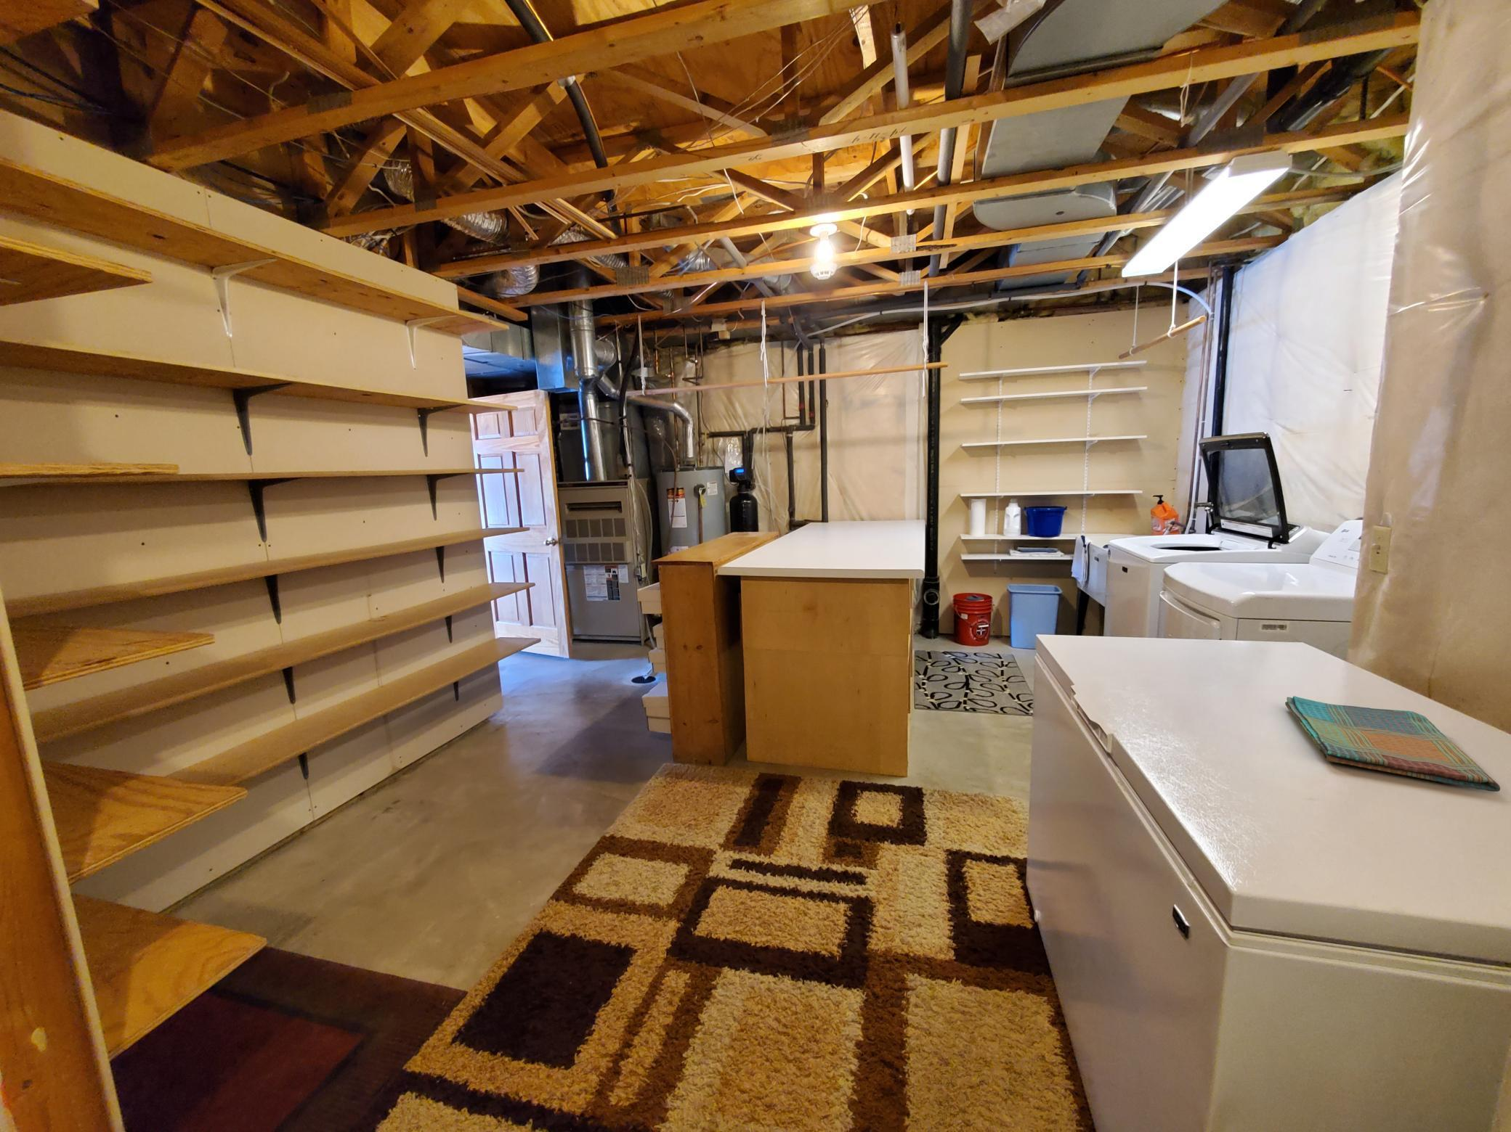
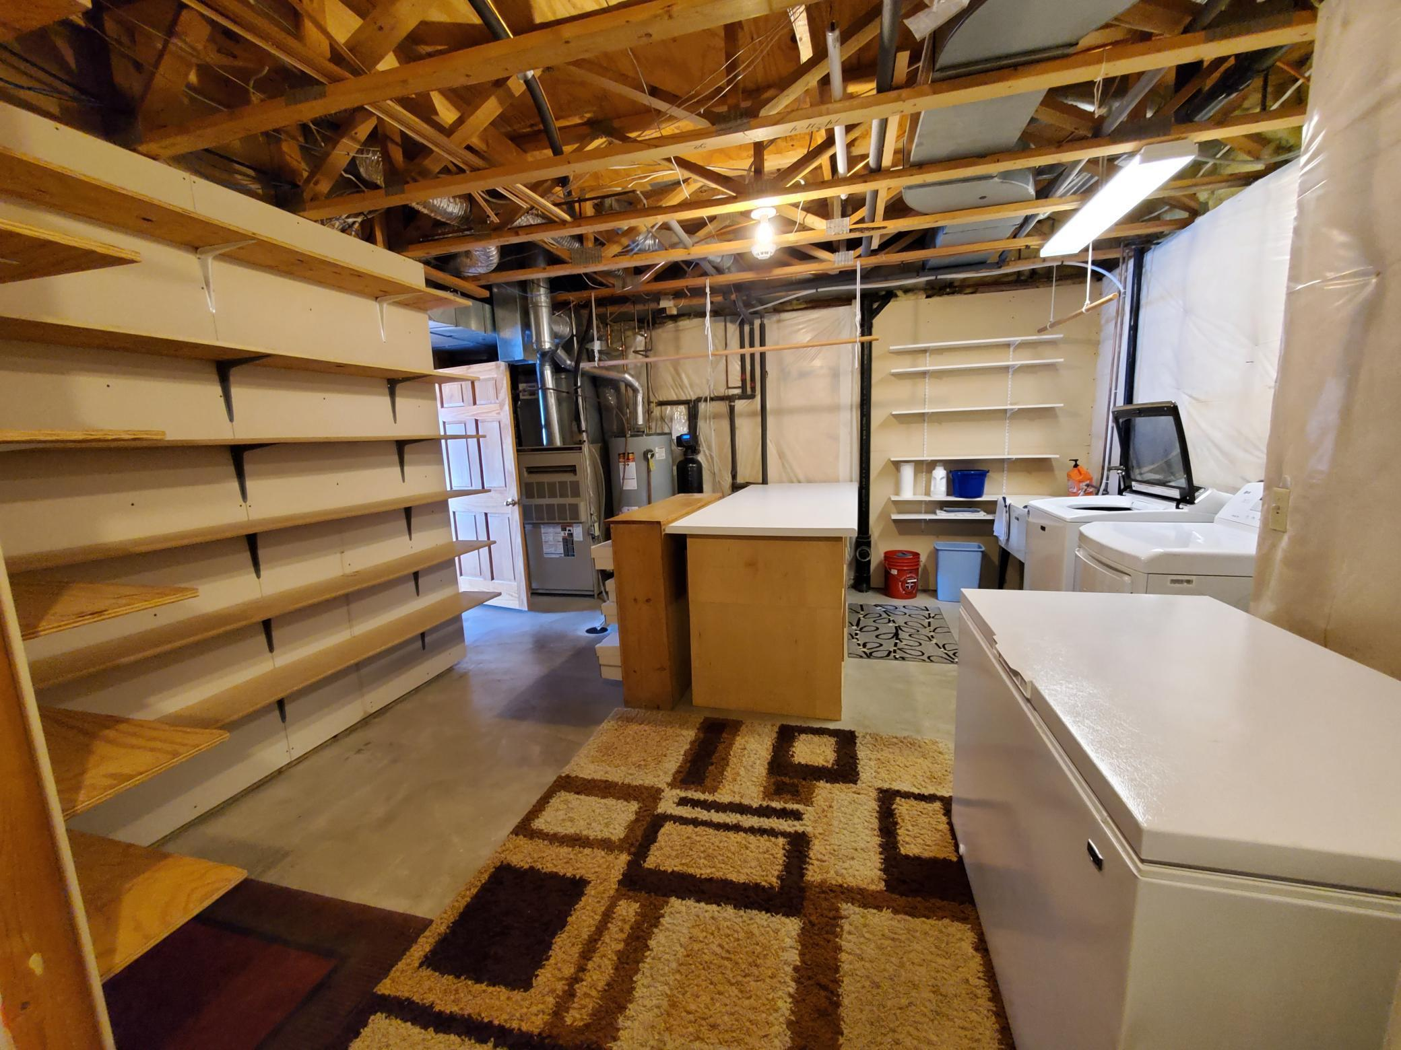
- dish towel [1284,696,1500,792]
